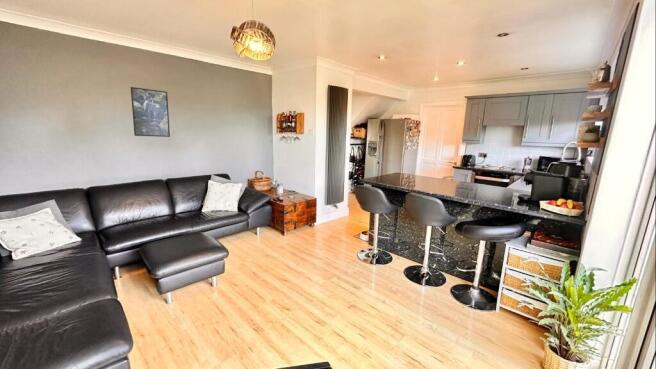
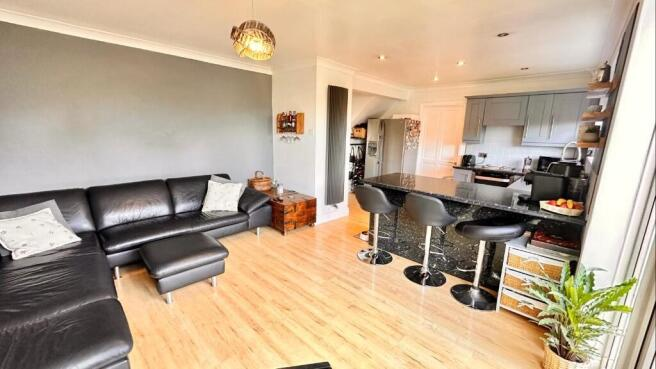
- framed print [130,86,171,138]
